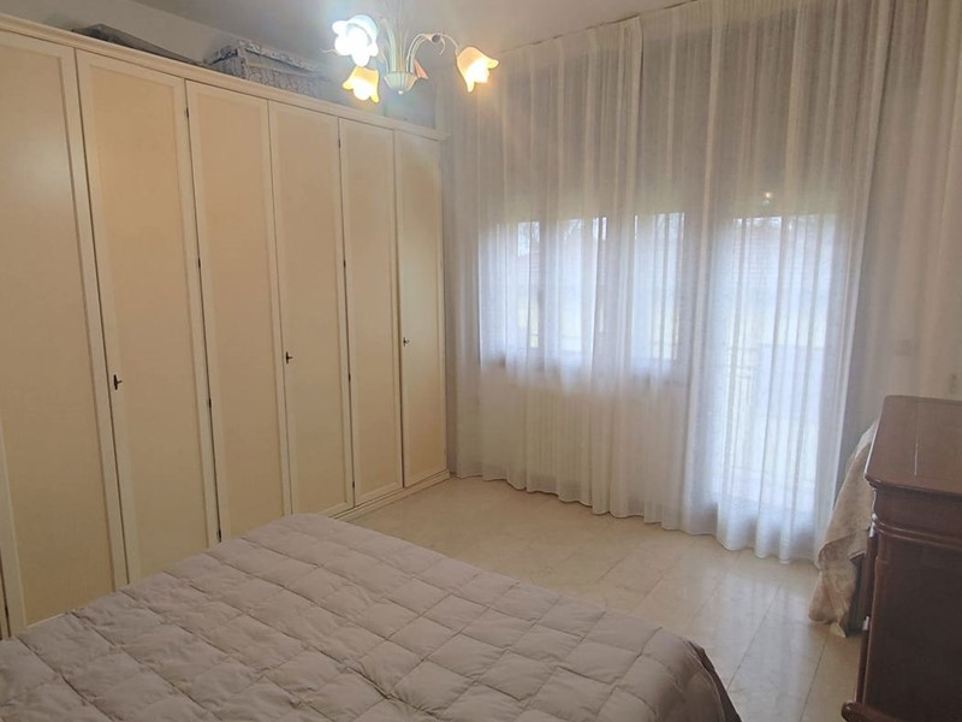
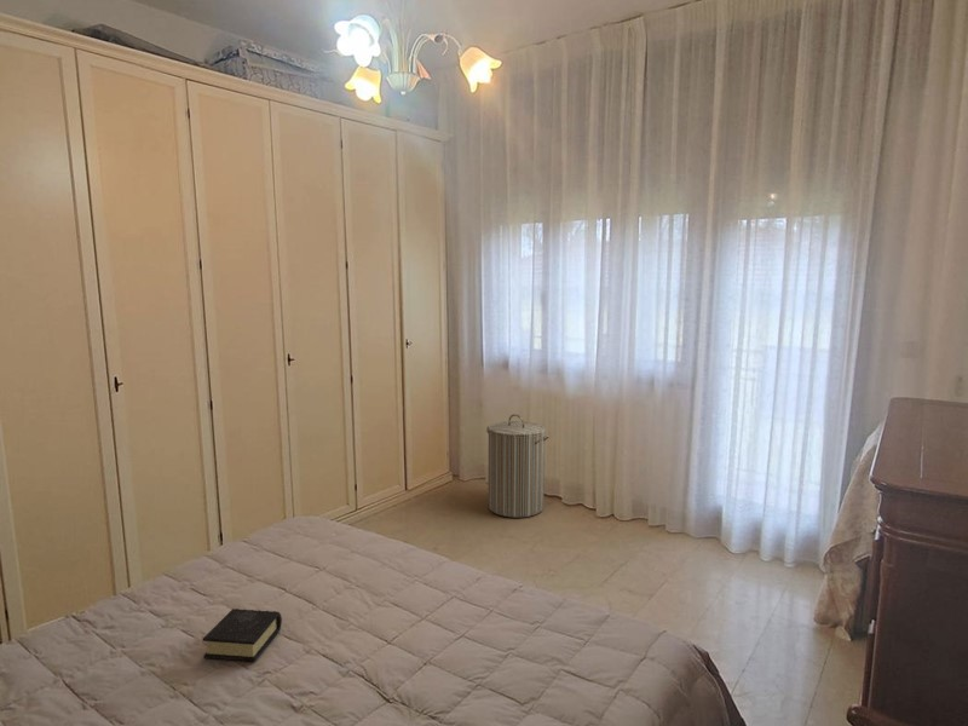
+ laundry hamper [485,413,551,519]
+ book [201,607,283,663]
